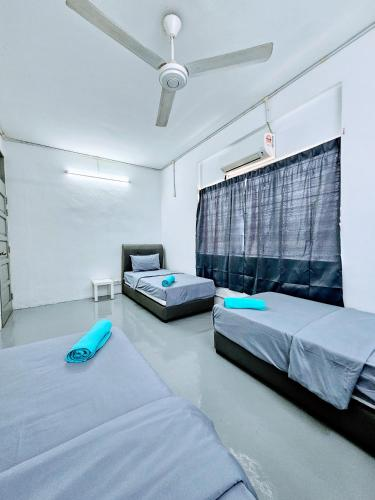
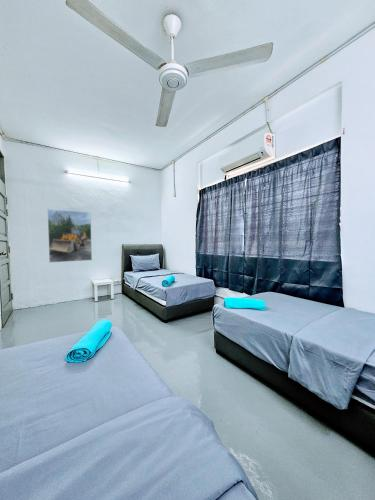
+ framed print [47,209,93,264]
